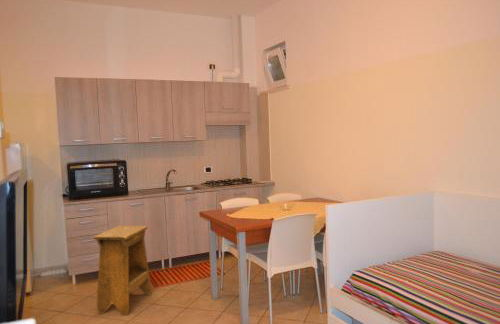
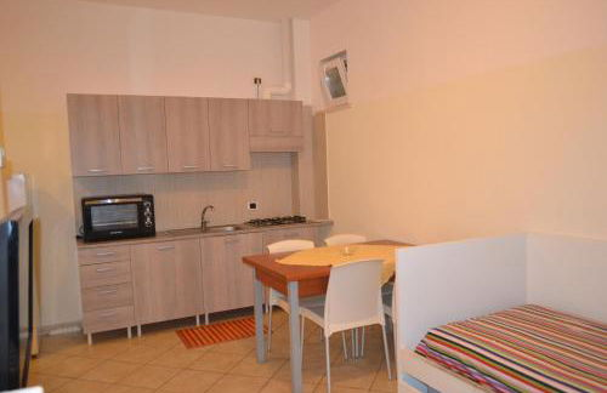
- stool [93,225,153,316]
